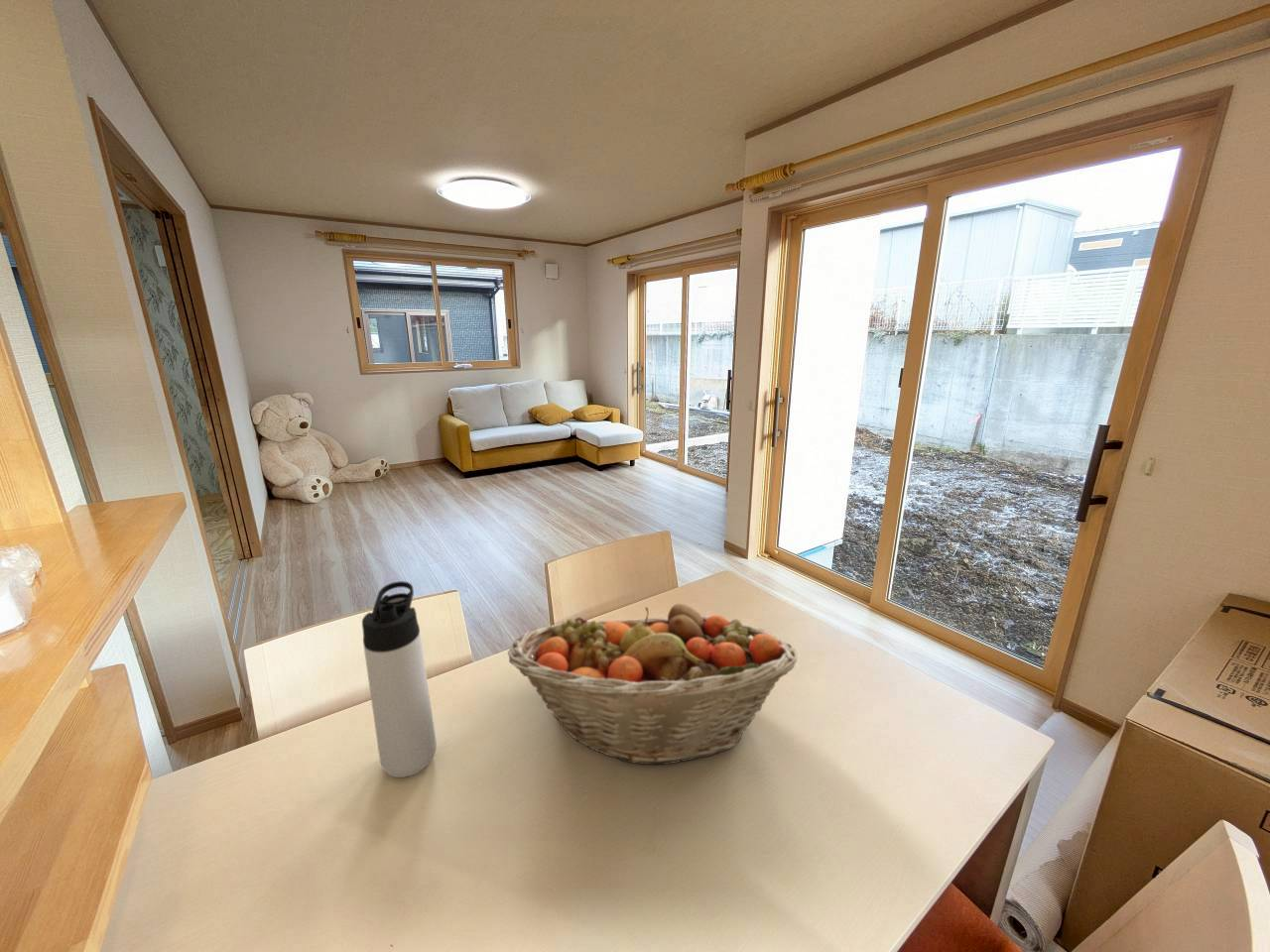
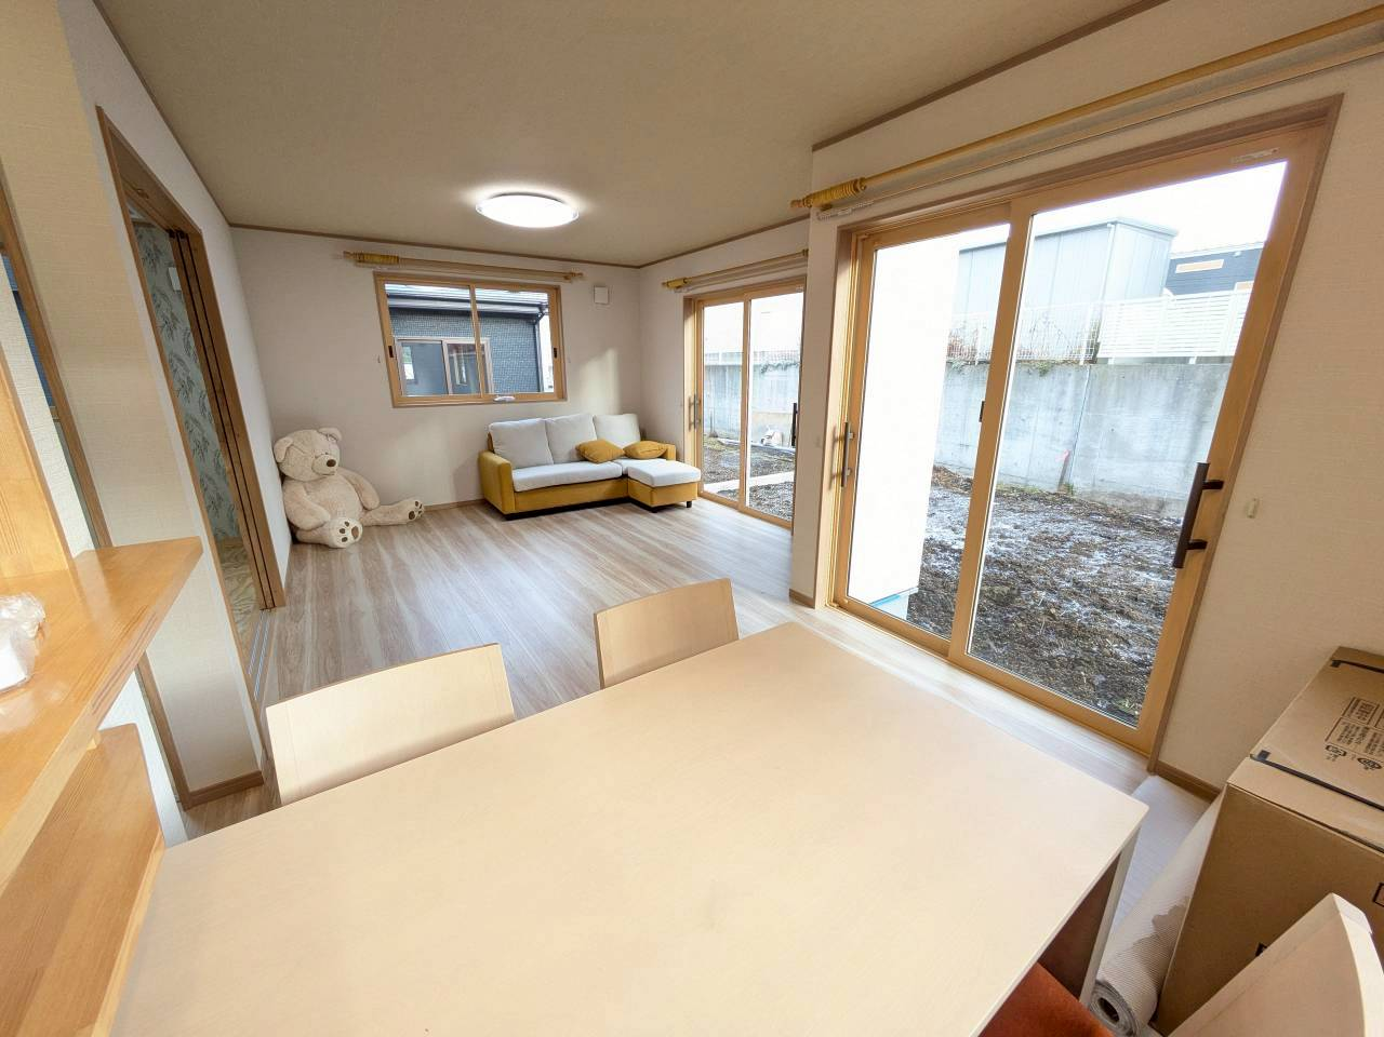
- fruit basket [507,603,799,766]
- thermos bottle [361,580,438,778]
